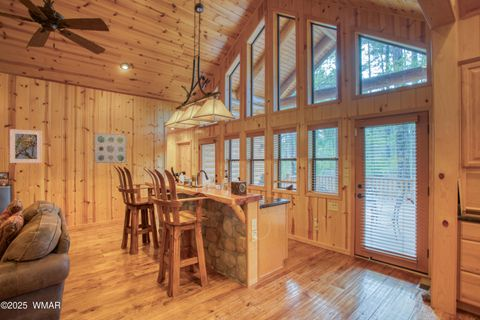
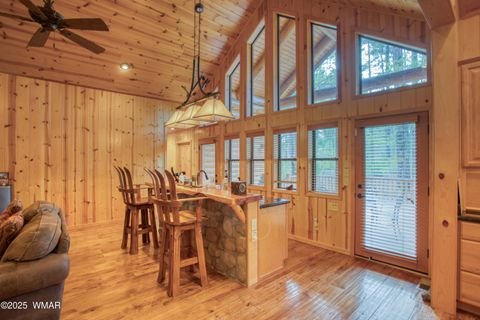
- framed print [9,128,43,164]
- wall art [93,132,127,164]
